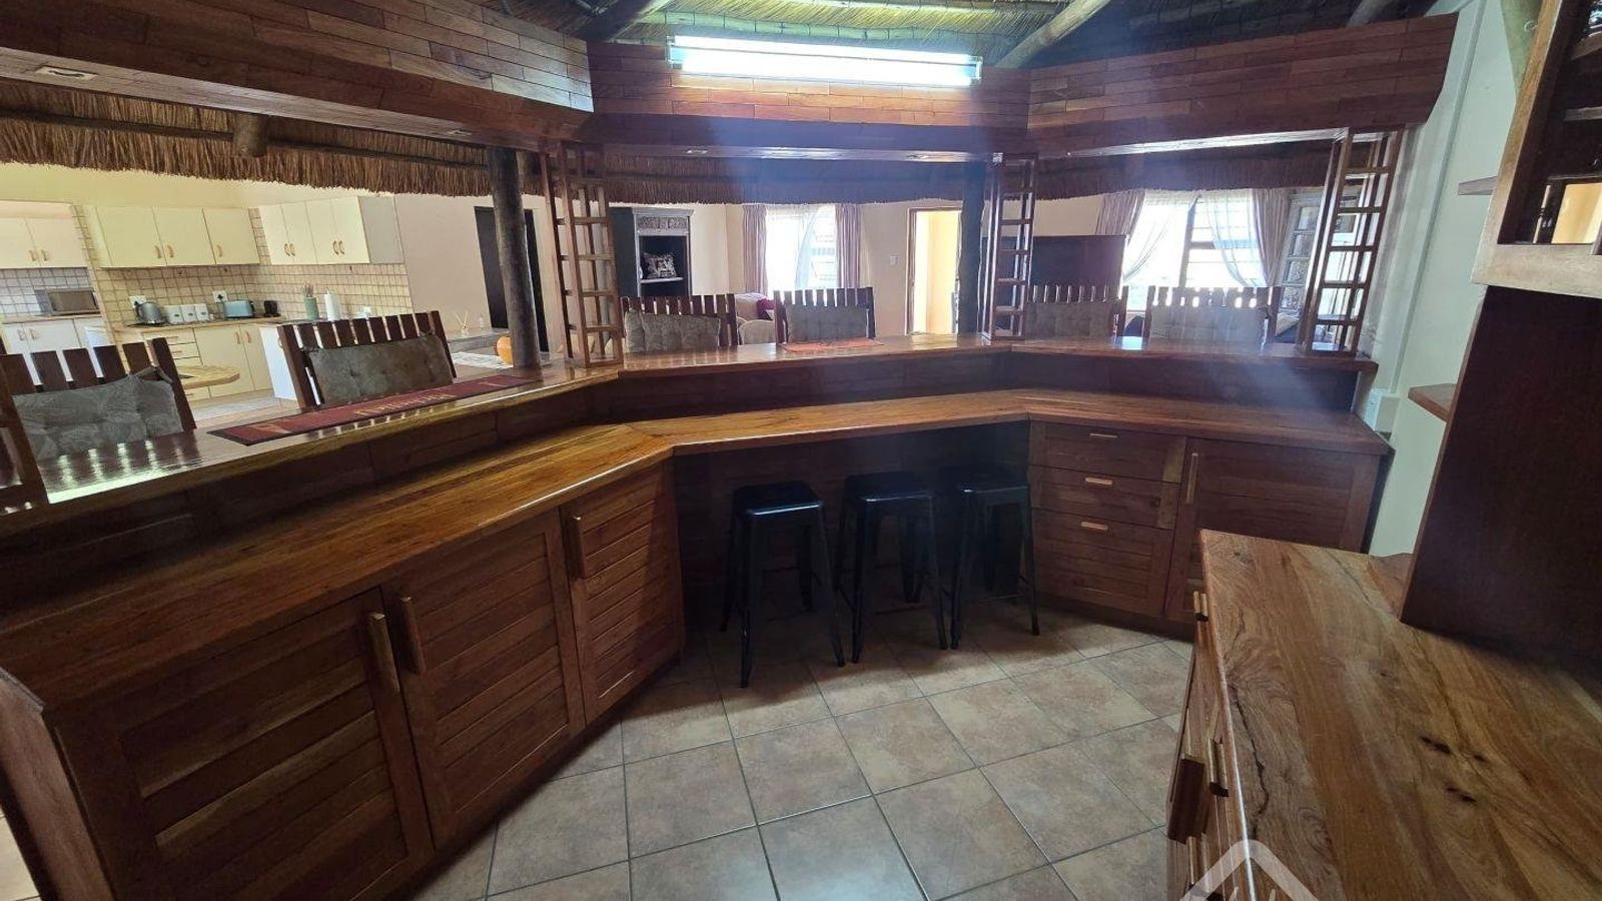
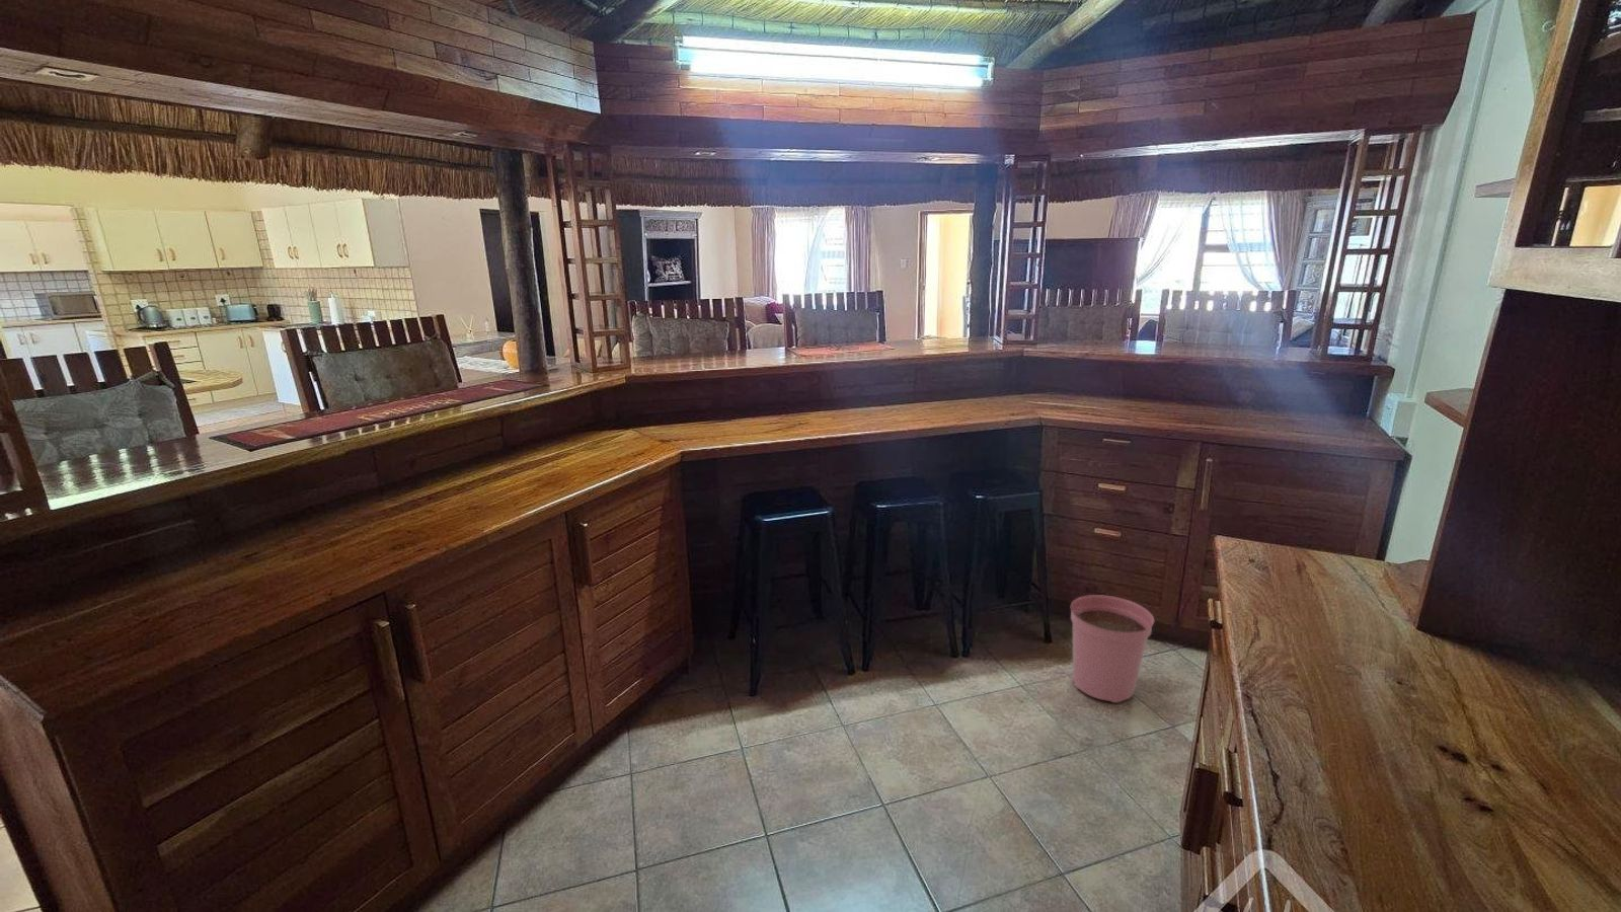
+ plant pot [1070,594,1155,704]
